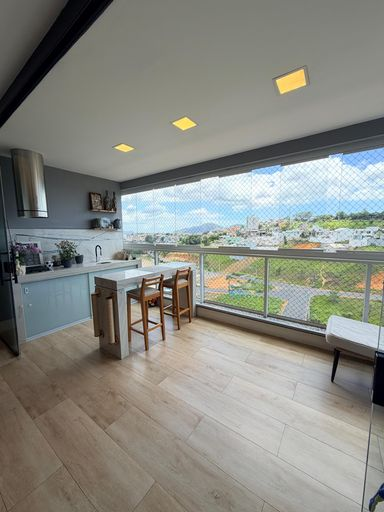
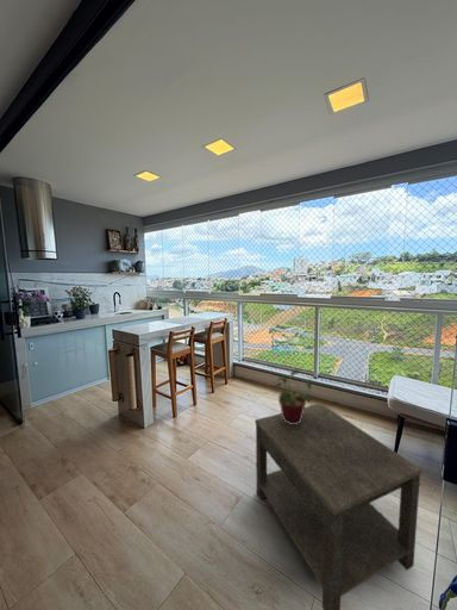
+ potted plant [273,368,313,424]
+ side table [255,402,422,610]
